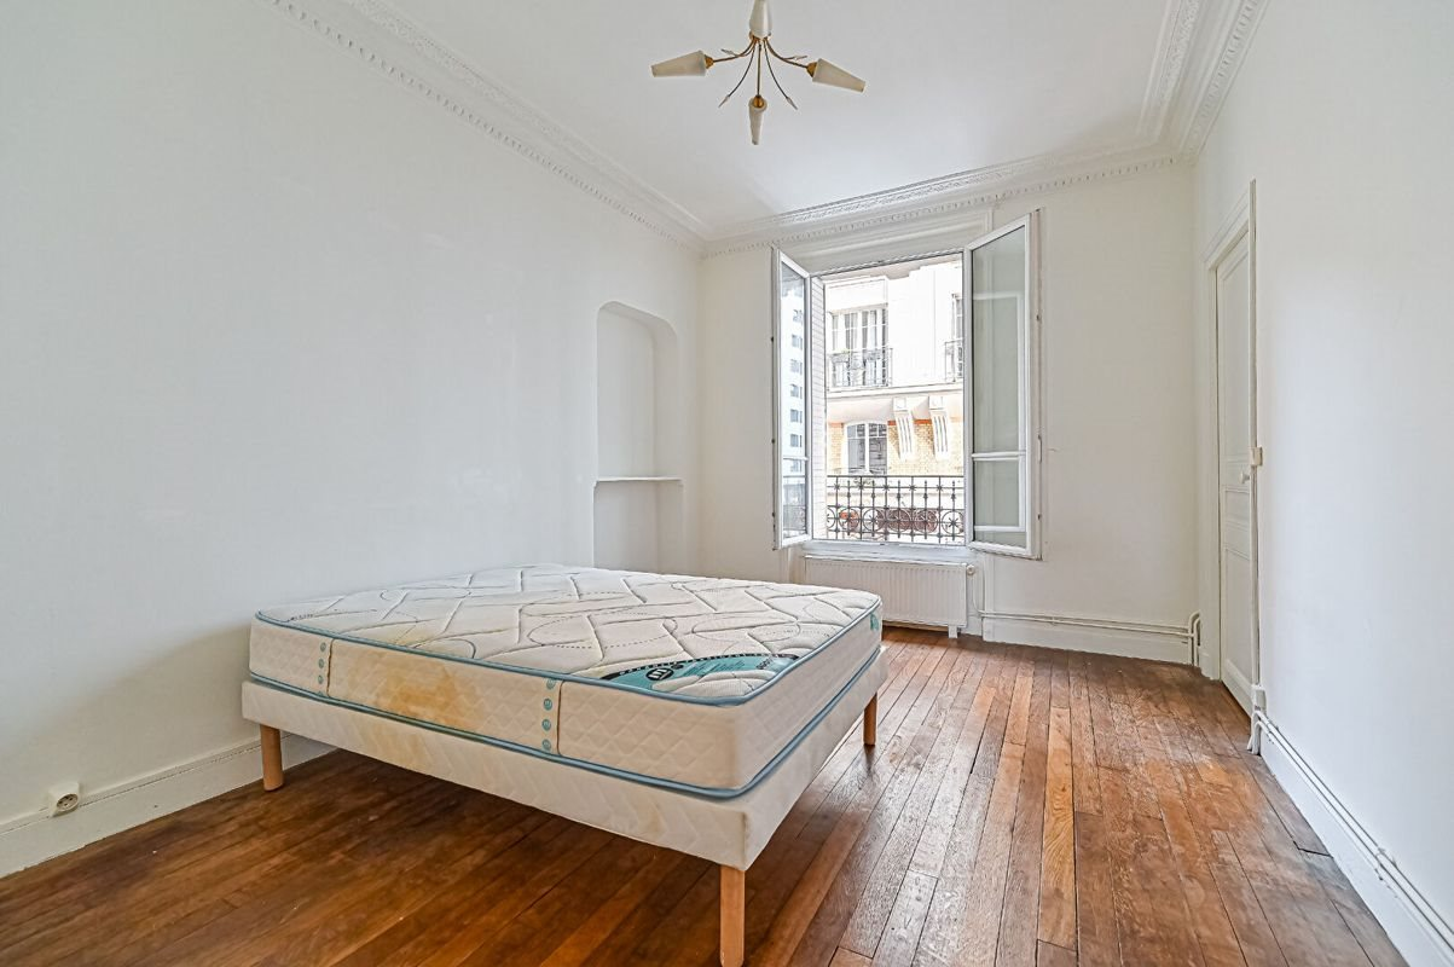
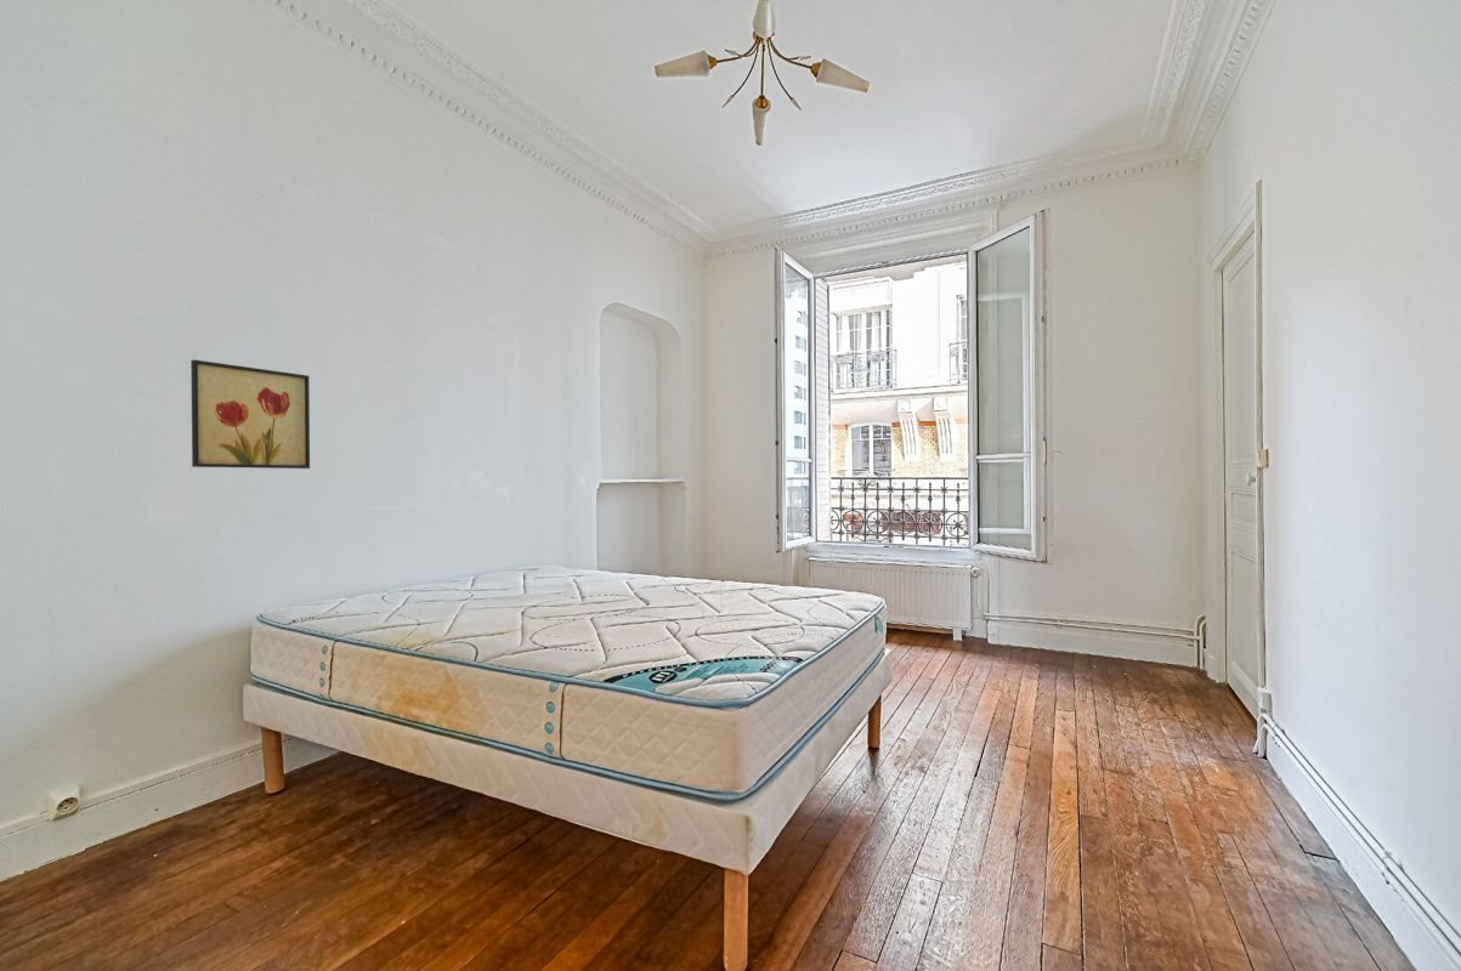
+ wall art [189,358,311,470]
